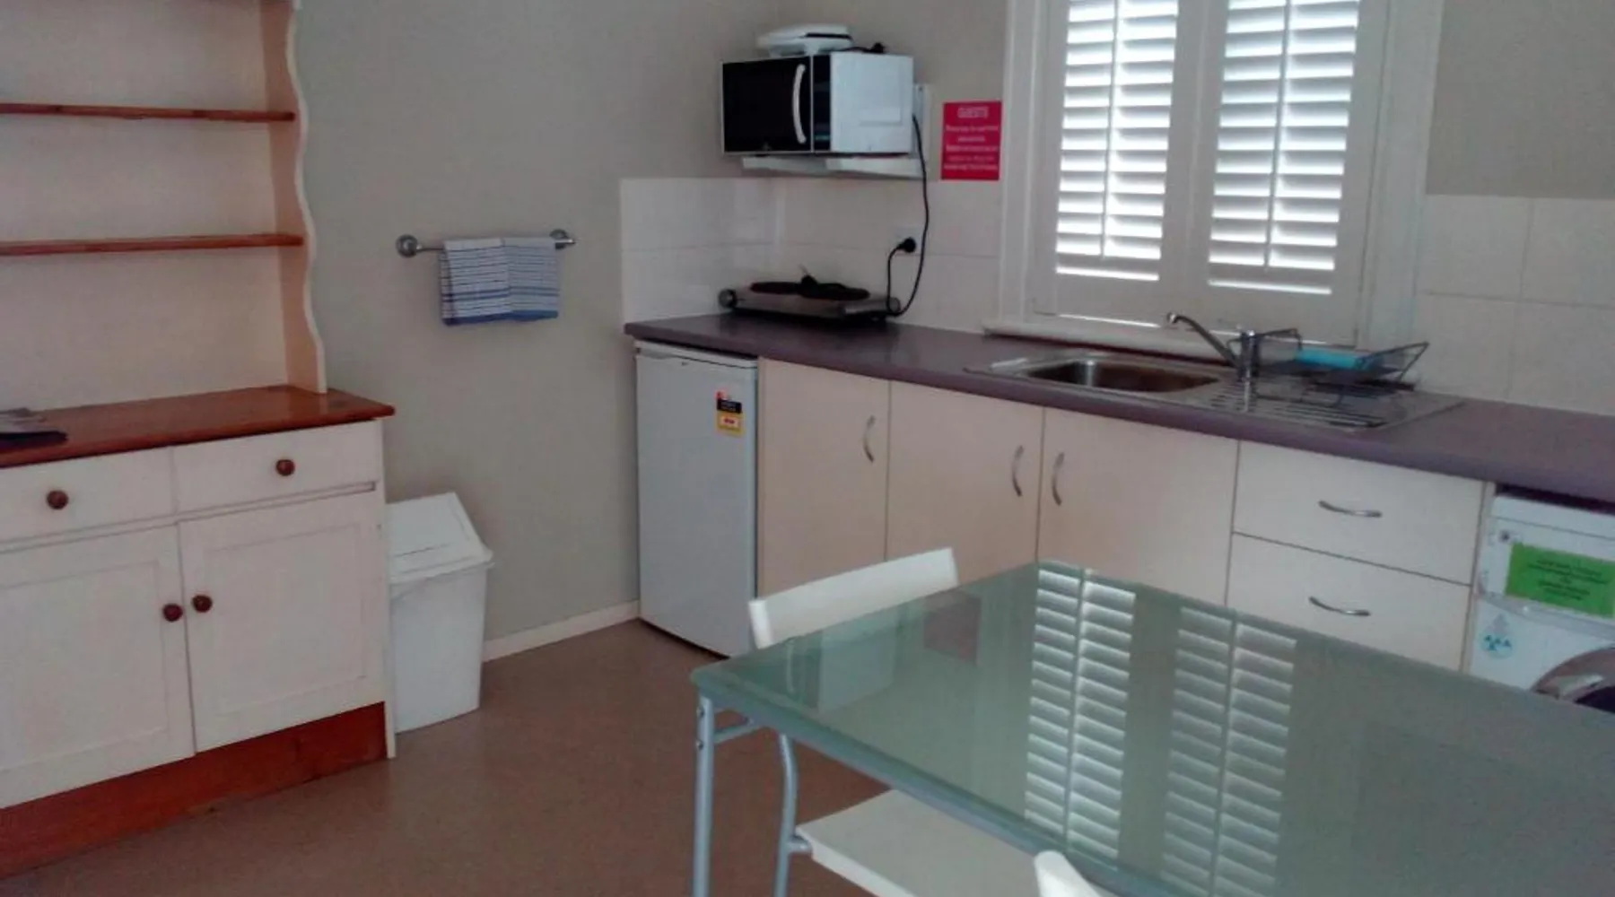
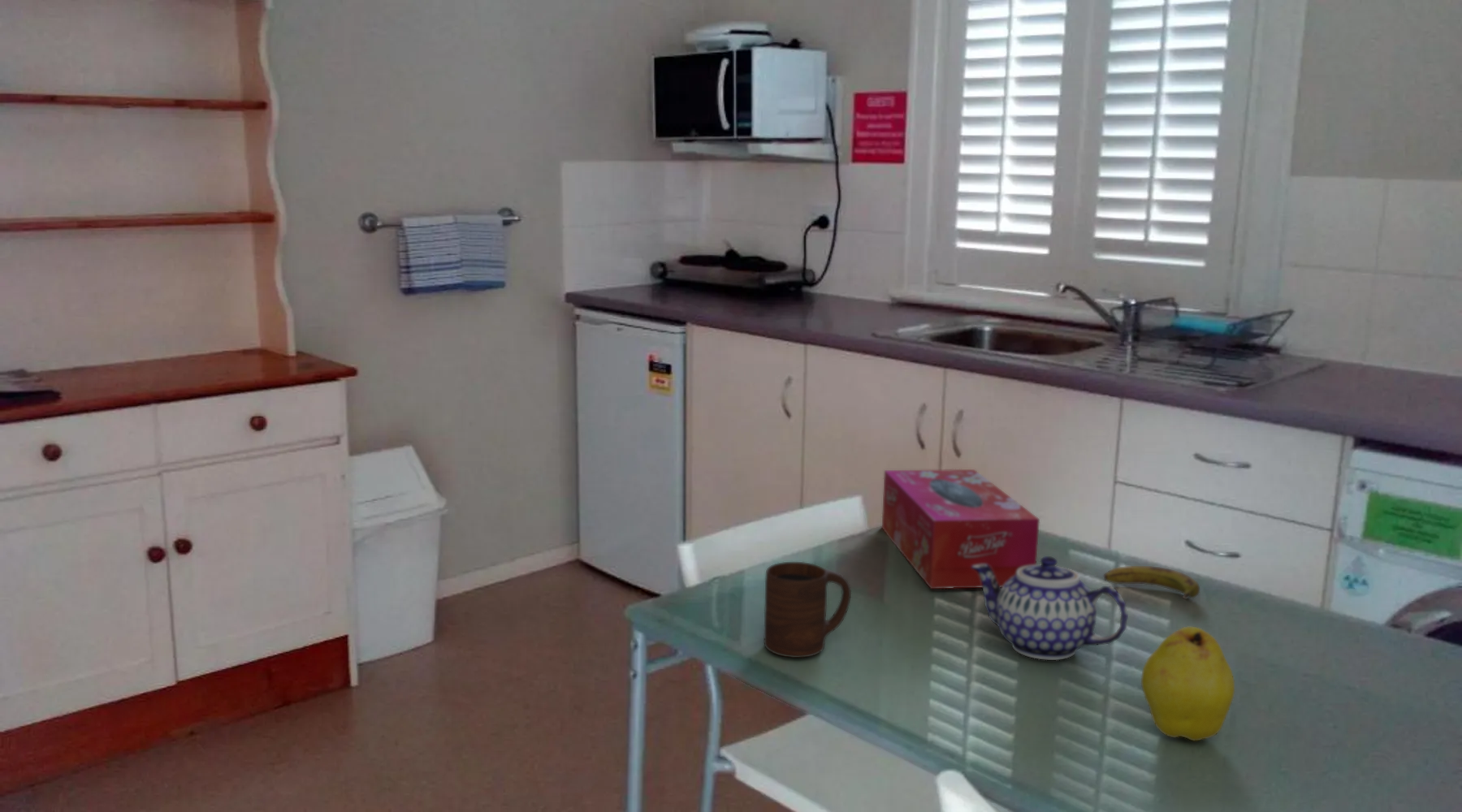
+ teapot [971,555,1129,661]
+ fruit [1140,626,1235,741]
+ banana [1103,565,1200,600]
+ cup [763,561,852,659]
+ tissue box [881,469,1040,590]
